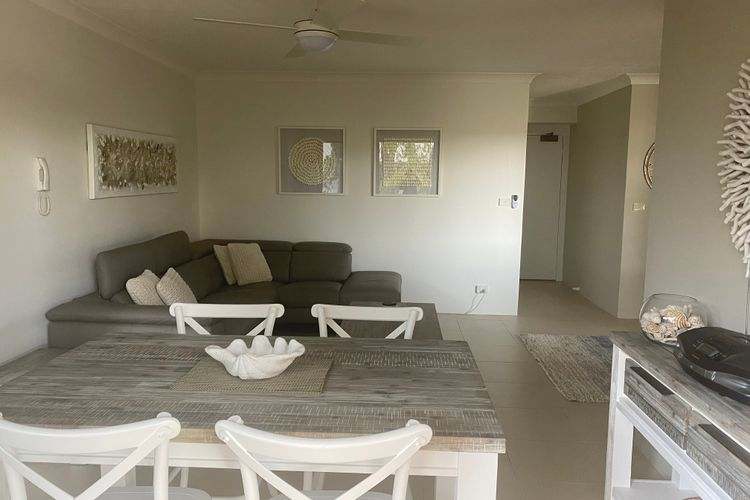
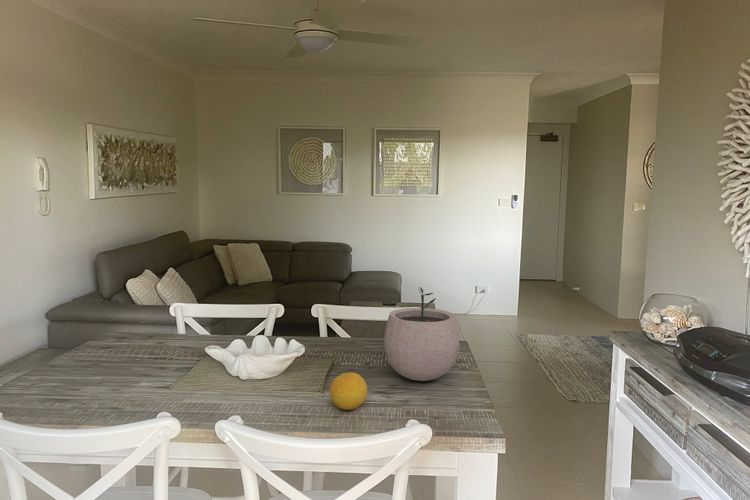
+ plant pot [383,286,460,382]
+ fruit [329,372,368,411]
